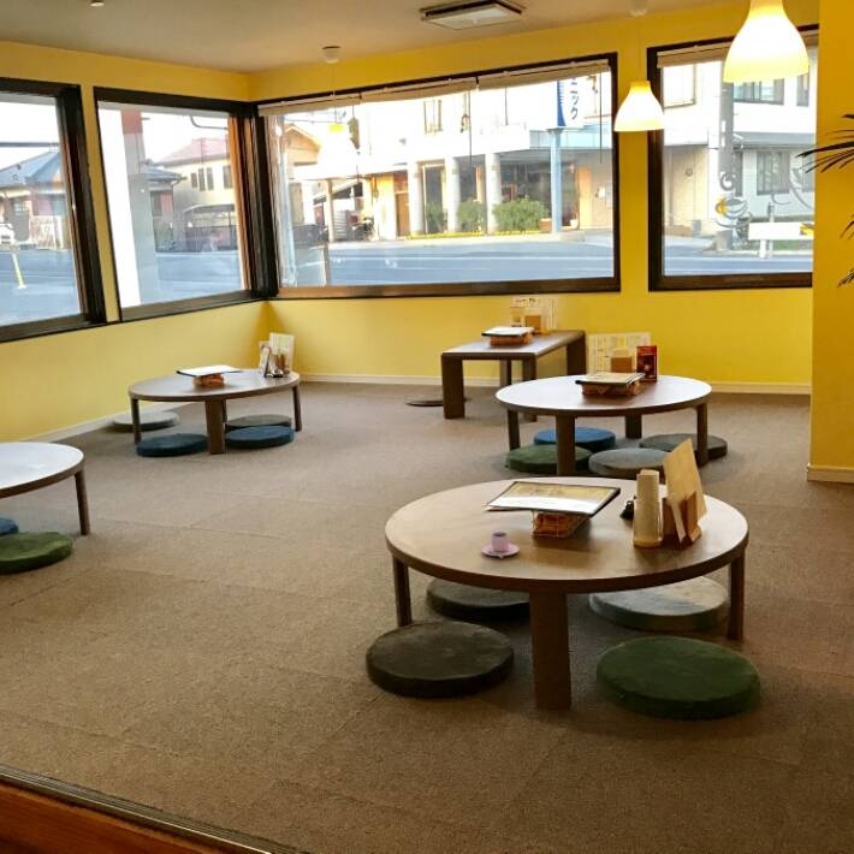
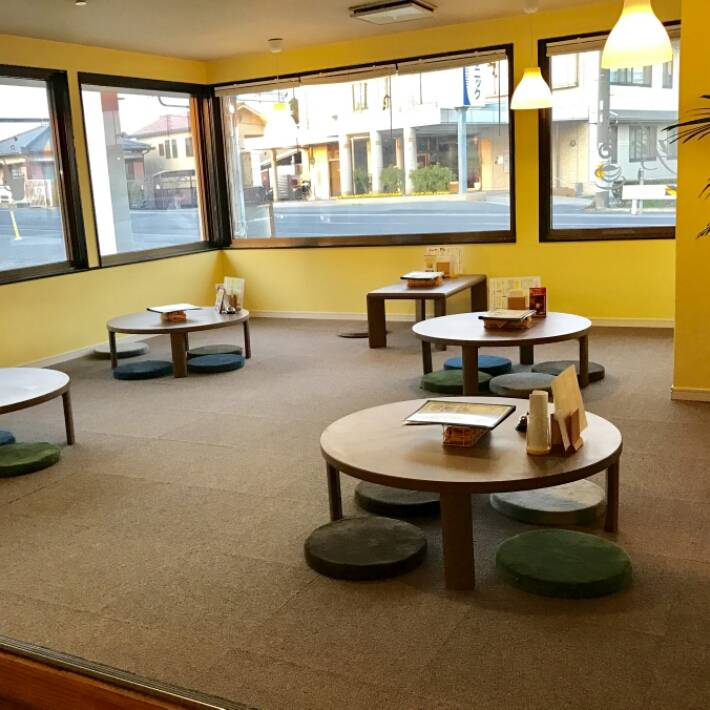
- teacup [481,530,520,559]
